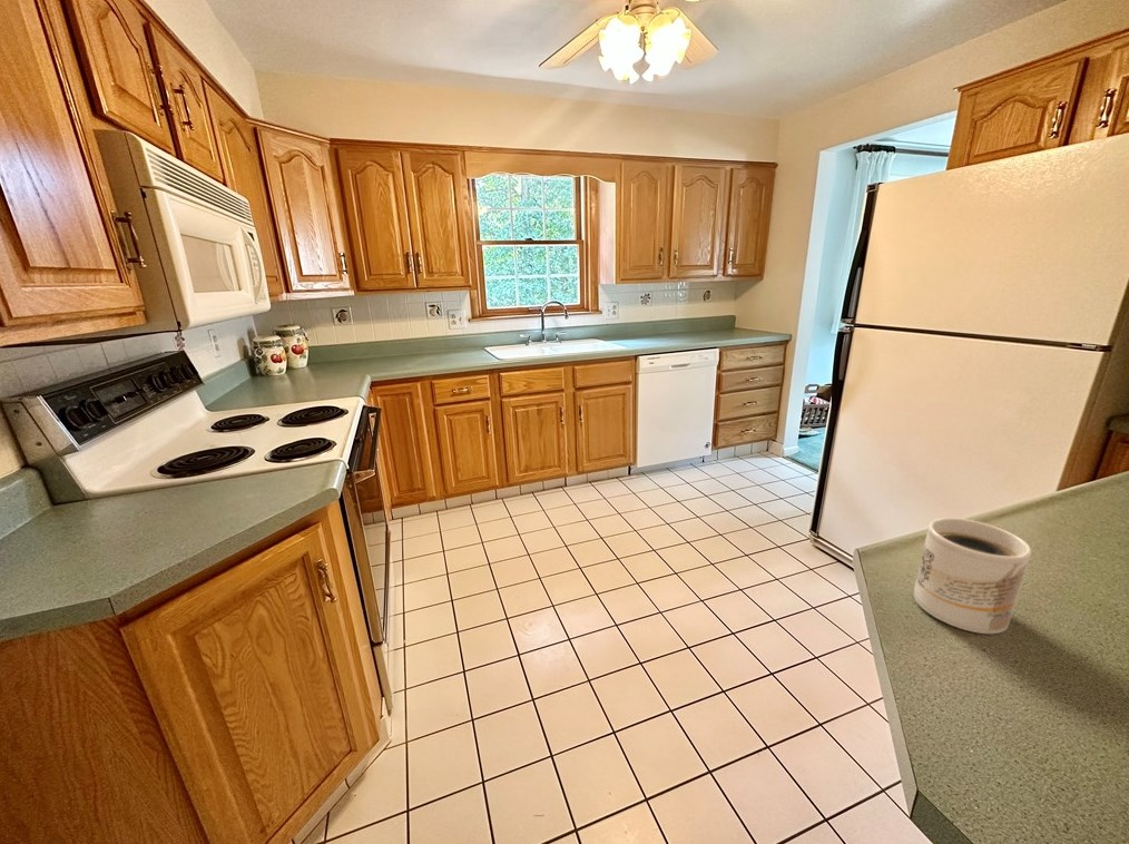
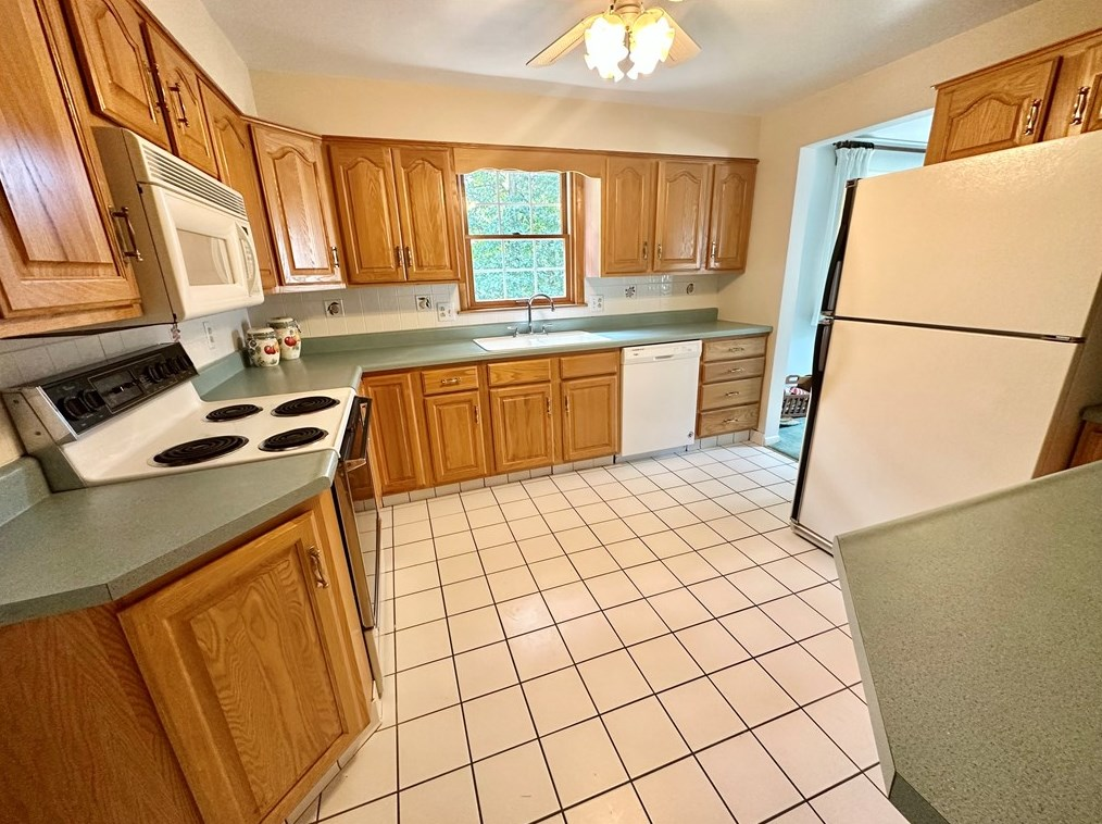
- mug [912,517,1032,635]
